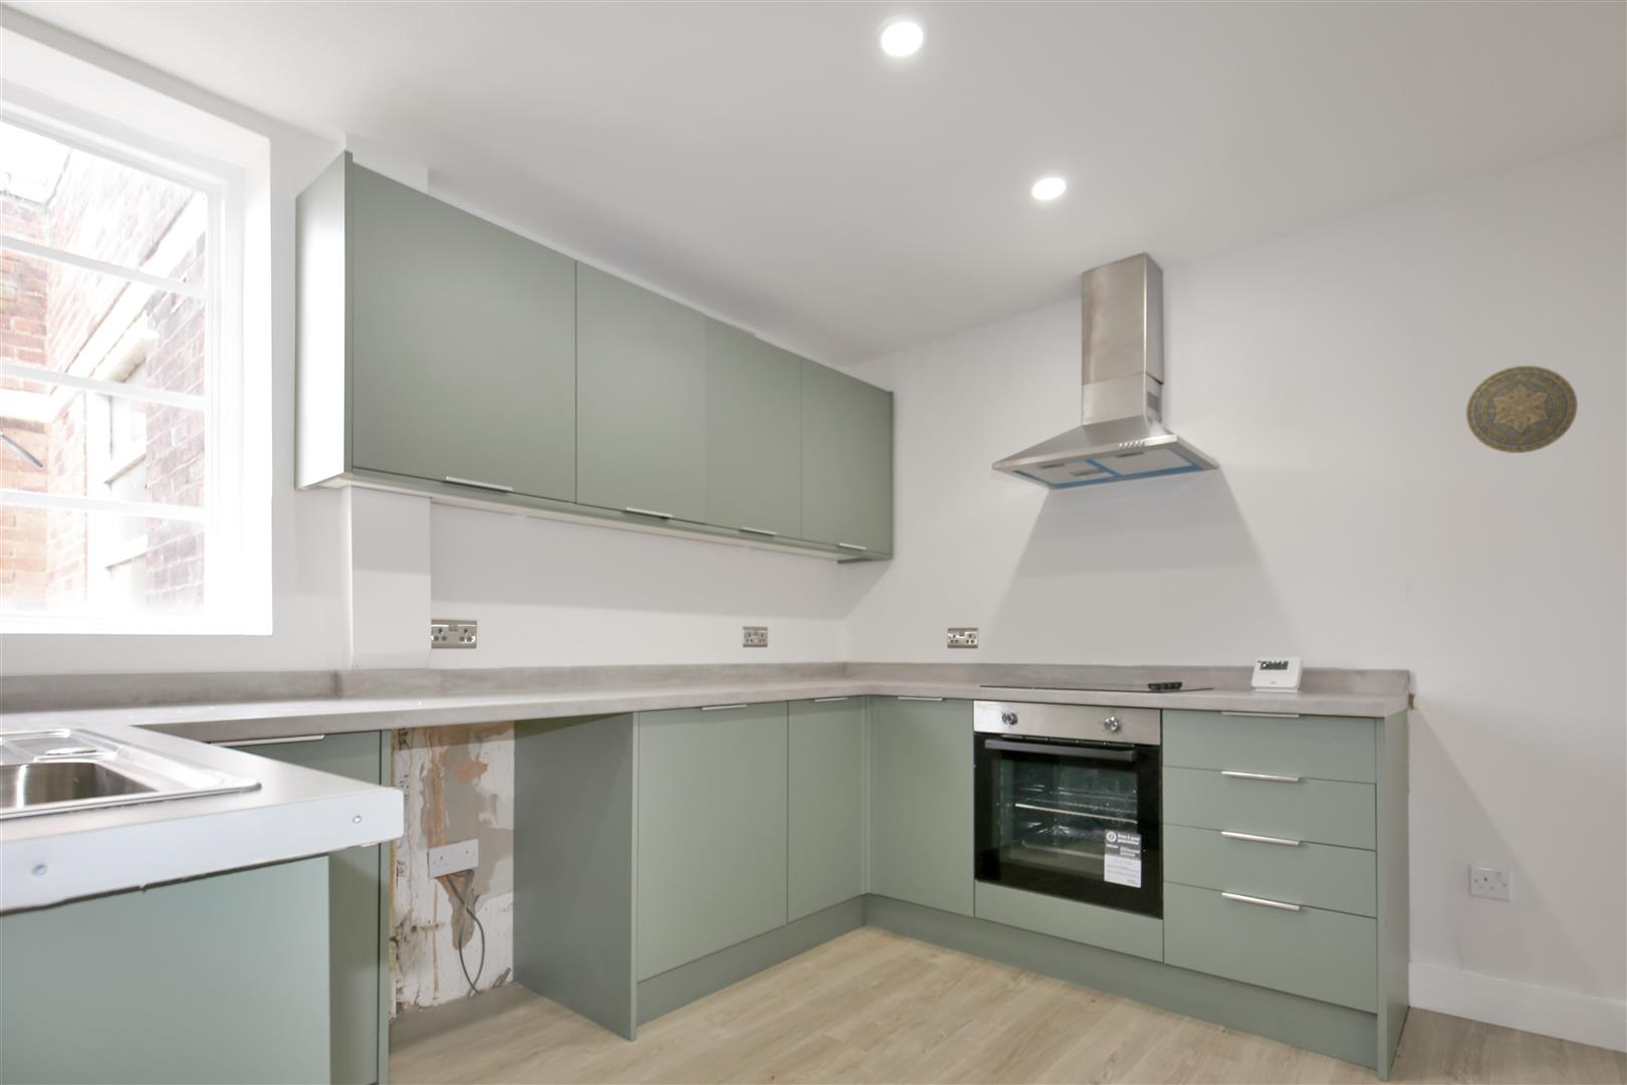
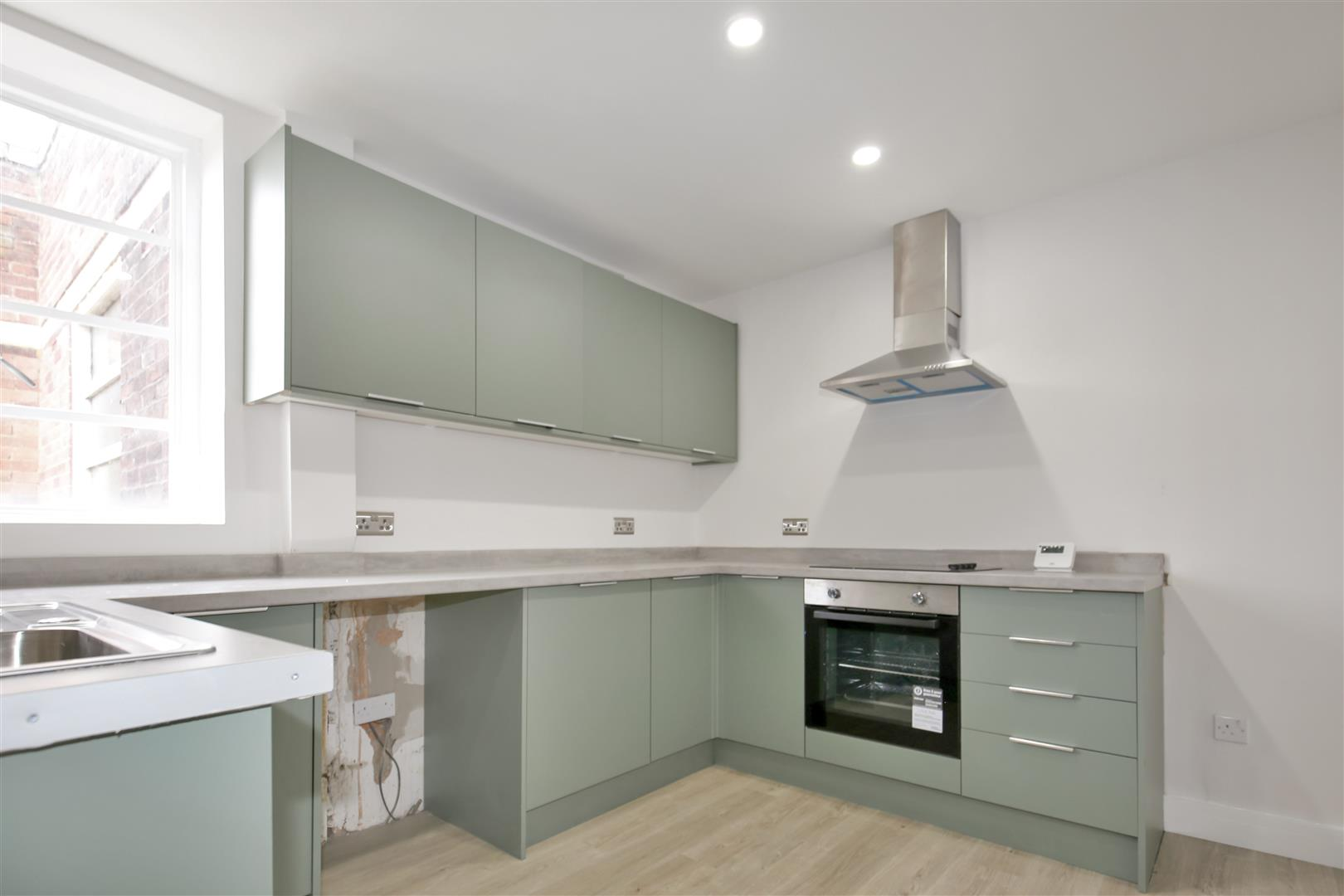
- decorative plate [1465,364,1579,454]
